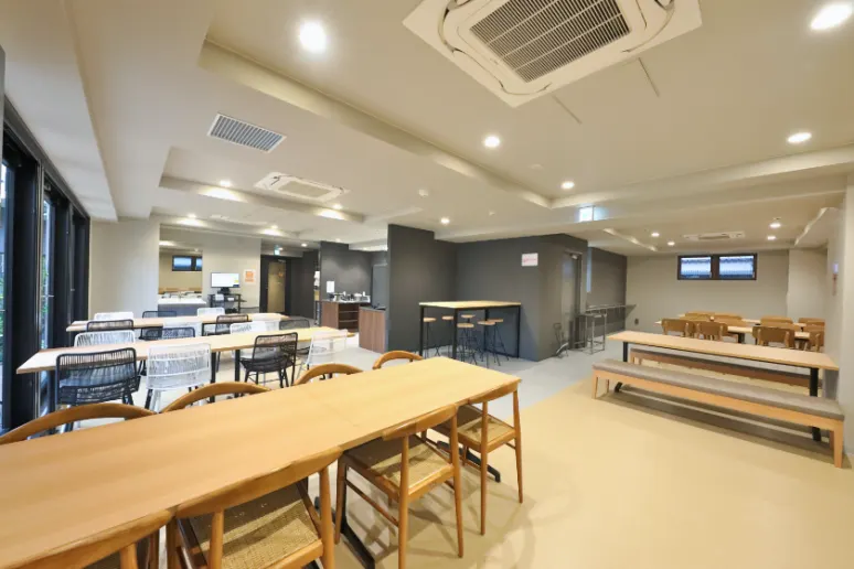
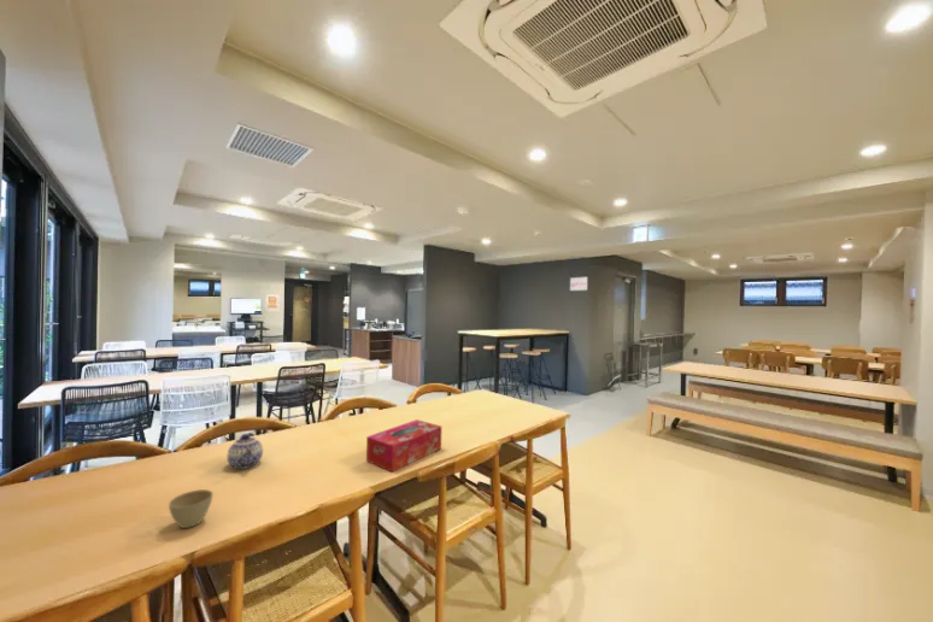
+ teapot [227,433,264,470]
+ tissue box [365,418,442,473]
+ flower pot [168,488,215,529]
